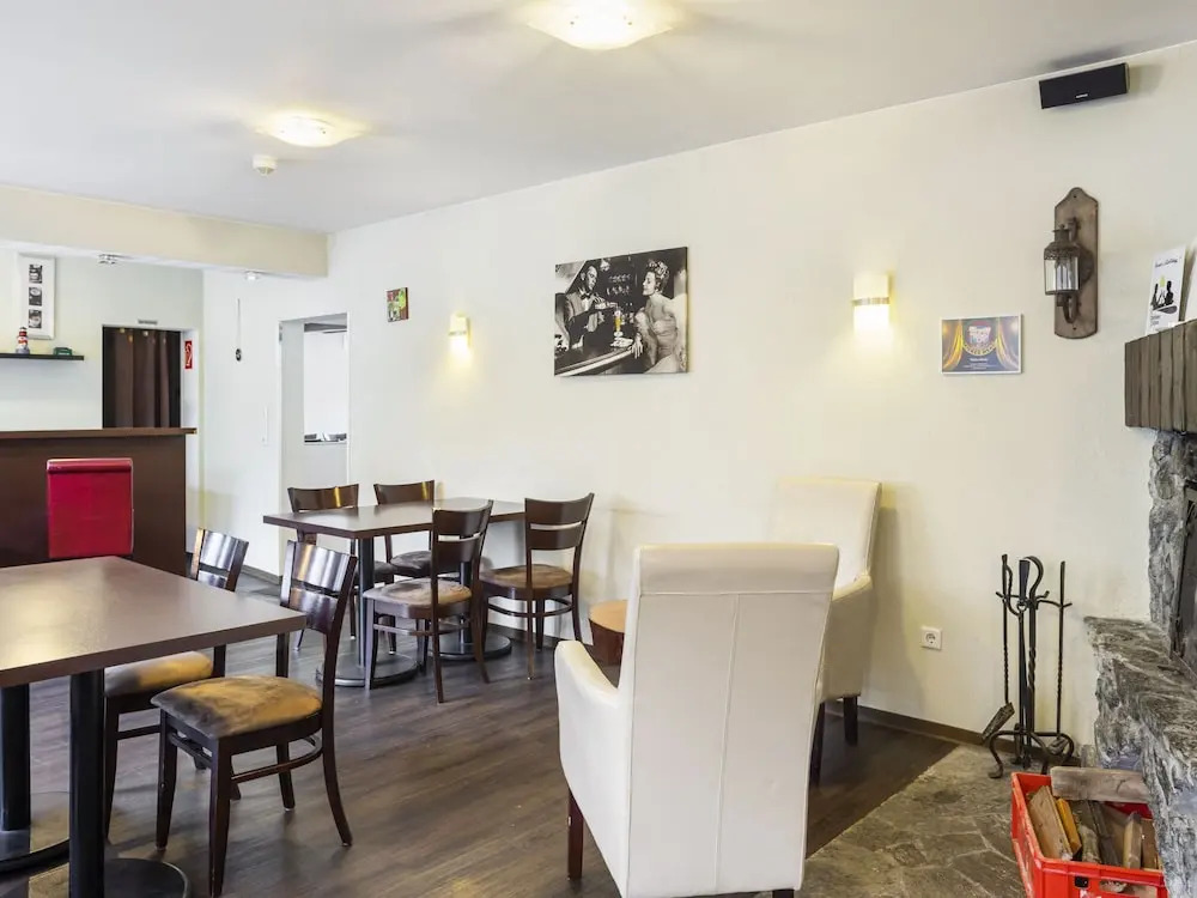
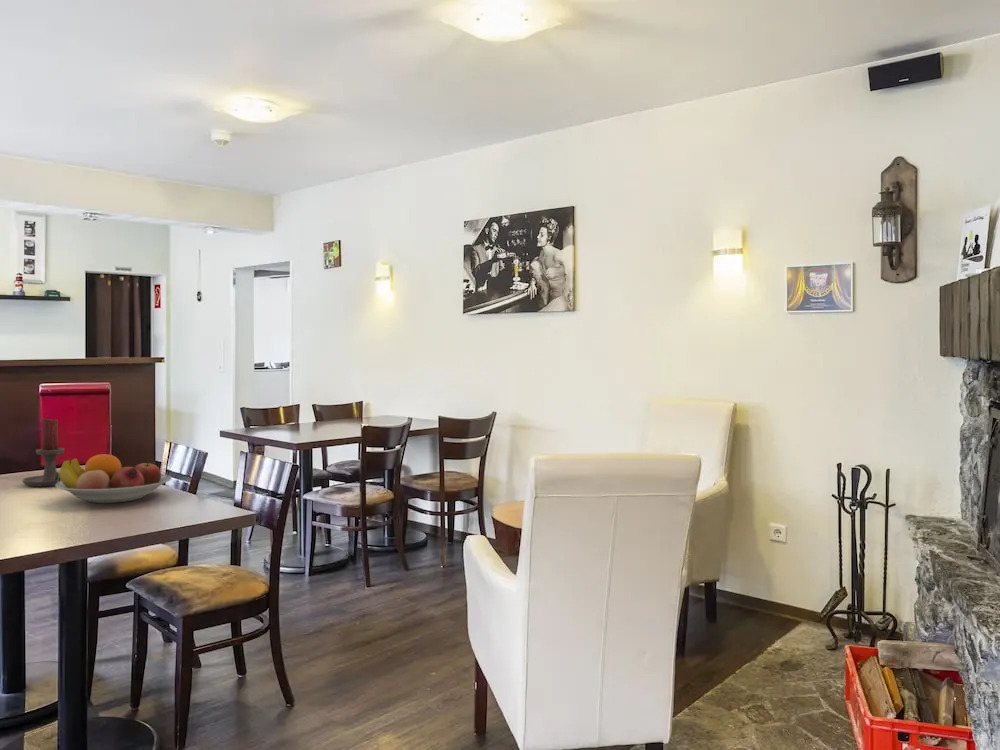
+ candle holder [21,417,65,487]
+ fruit bowl [55,453,173,504]
